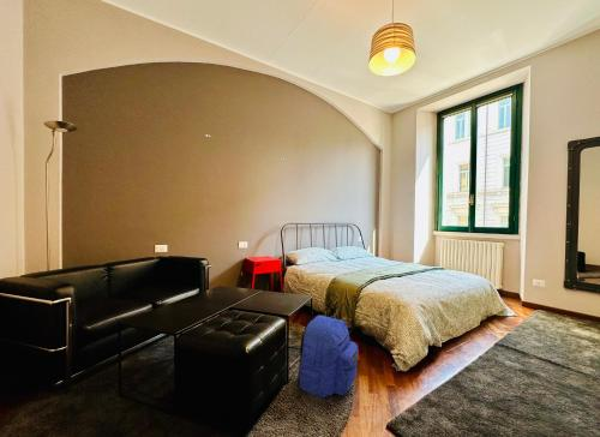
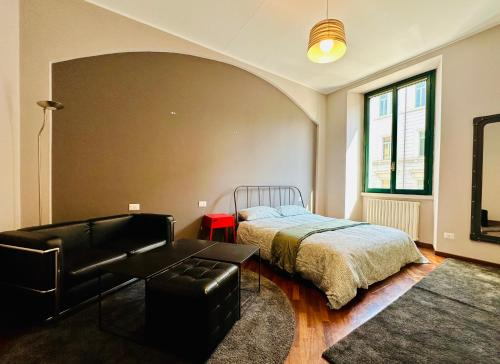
- backpack [295,315,359,399]
